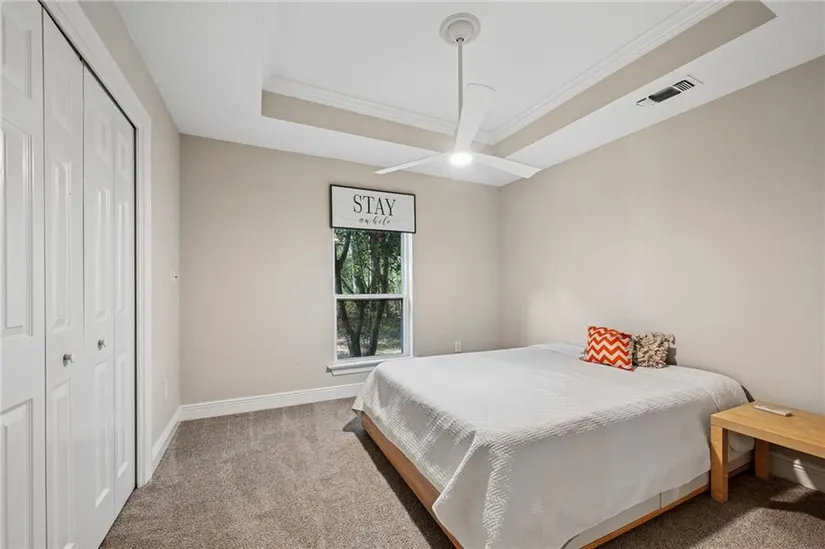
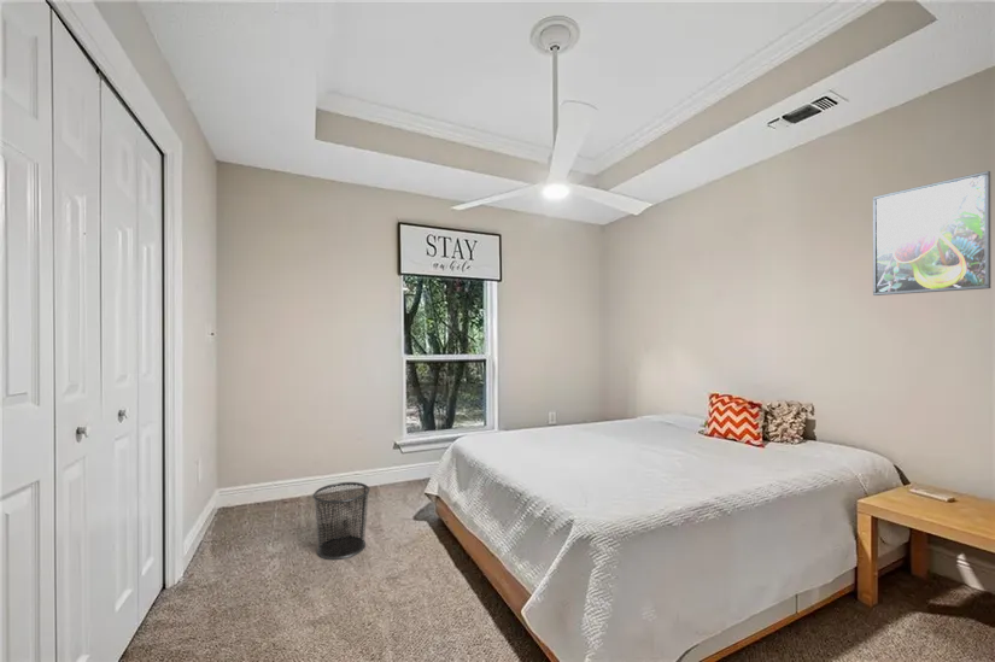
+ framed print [872,170,993,297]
+ waste bin [311,481,371,561]
